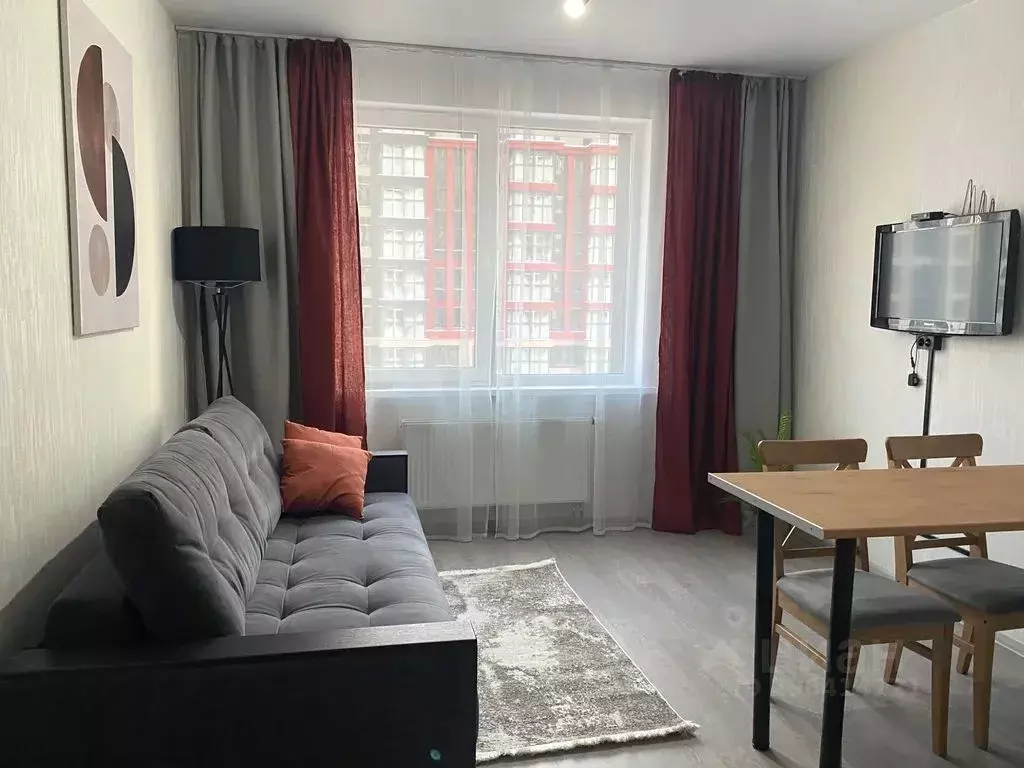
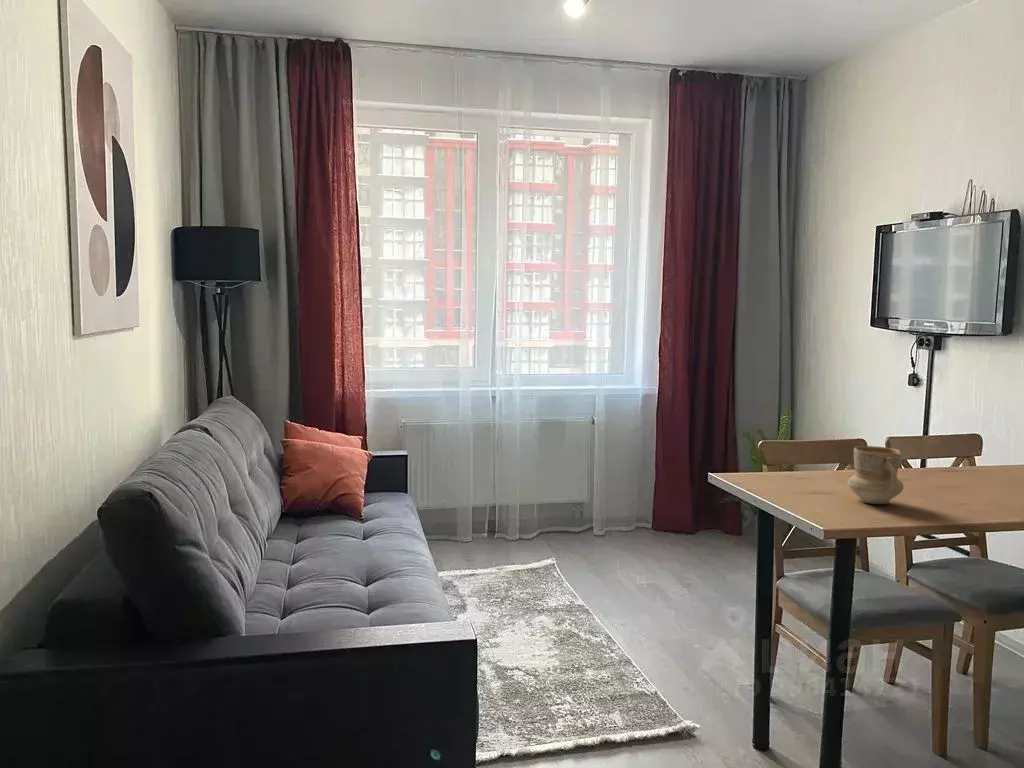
+ mug [847,445,905,505]
